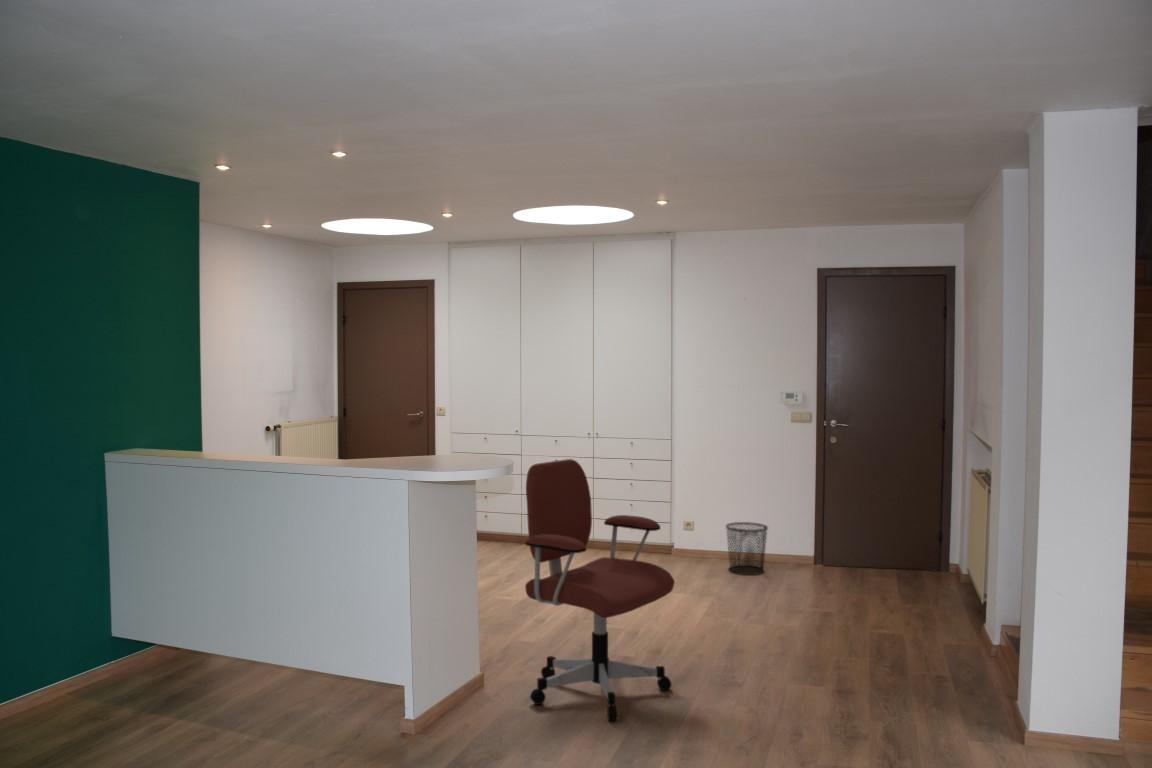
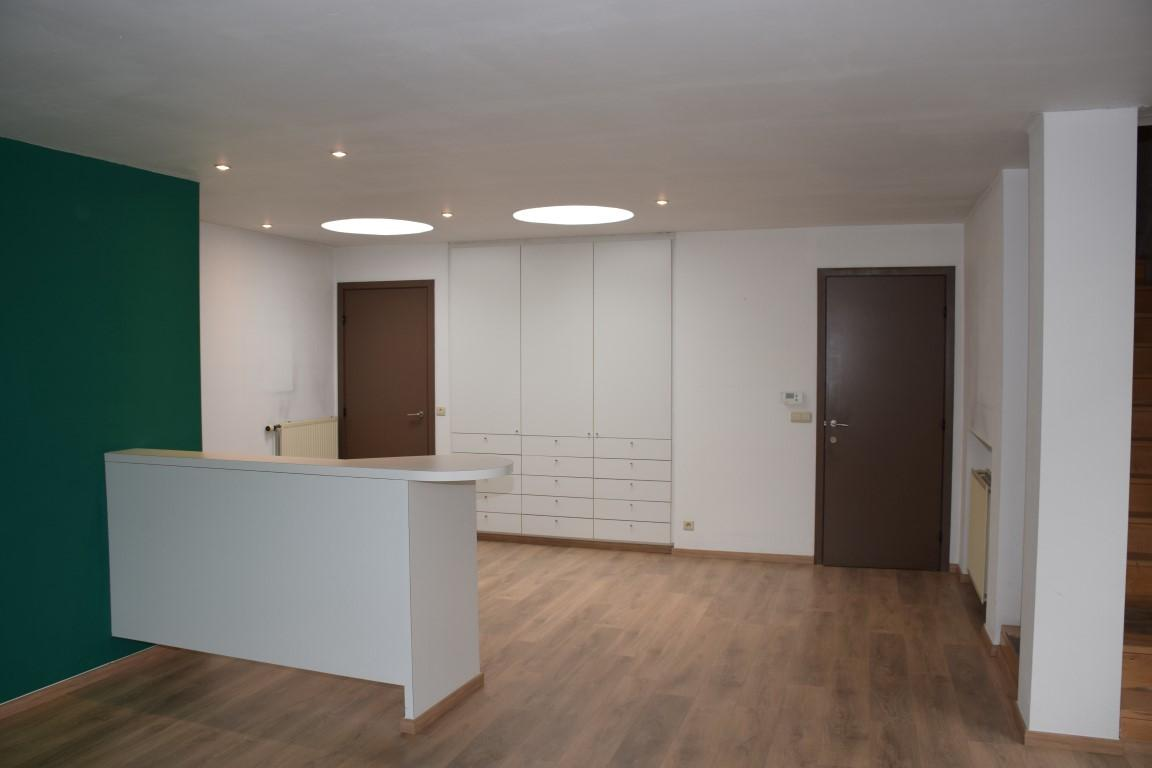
- office chair [524,458,676,722]
- waste bin [725,521,769,576]
